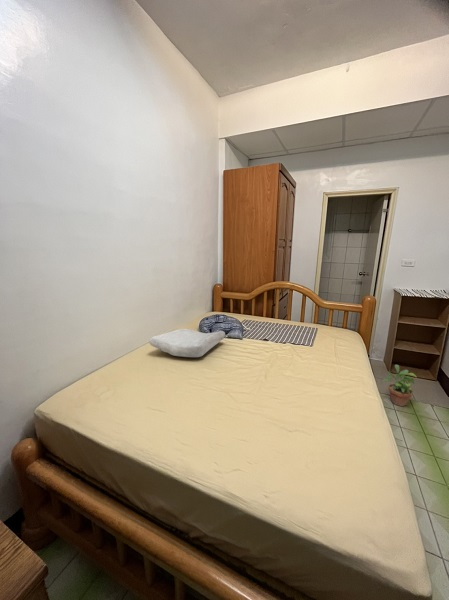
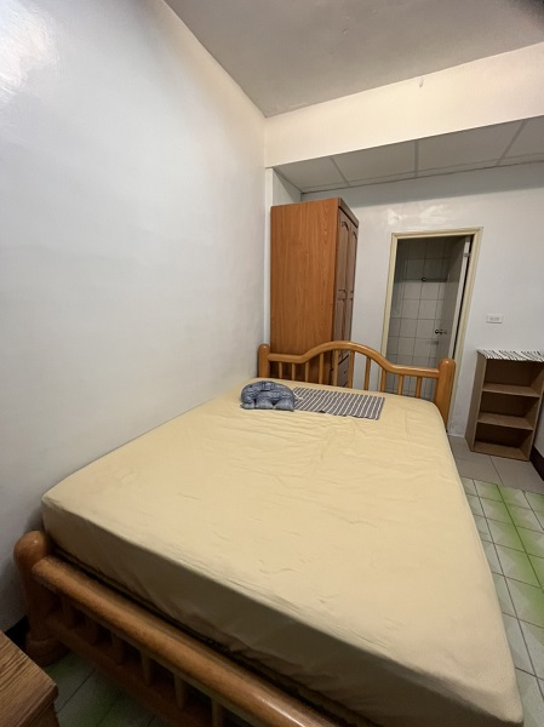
- potted plant [382,364,418,407]
- soap bar [148,328,226,358]
